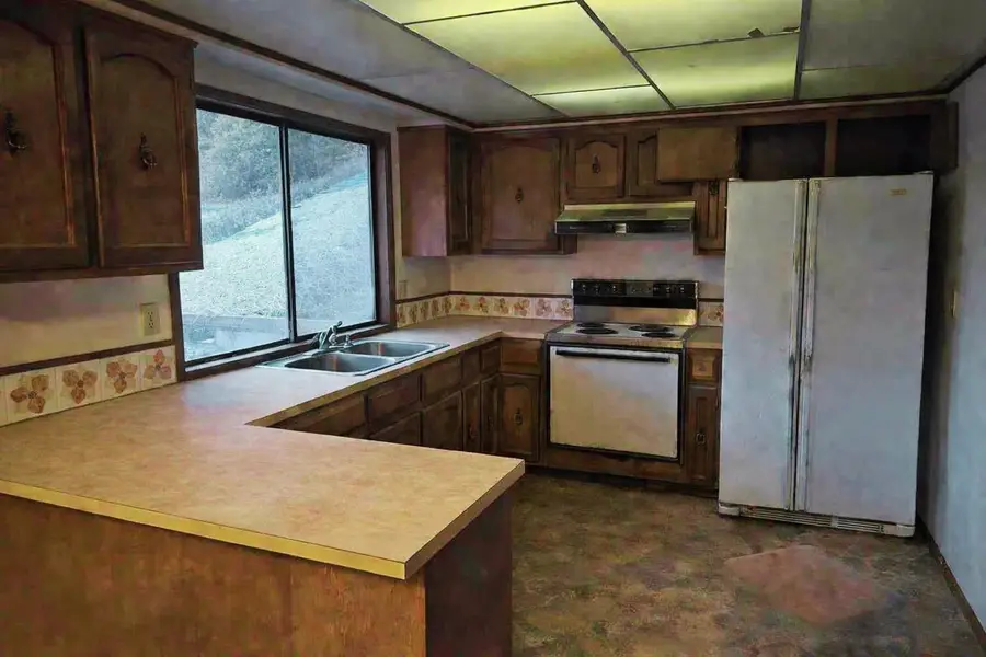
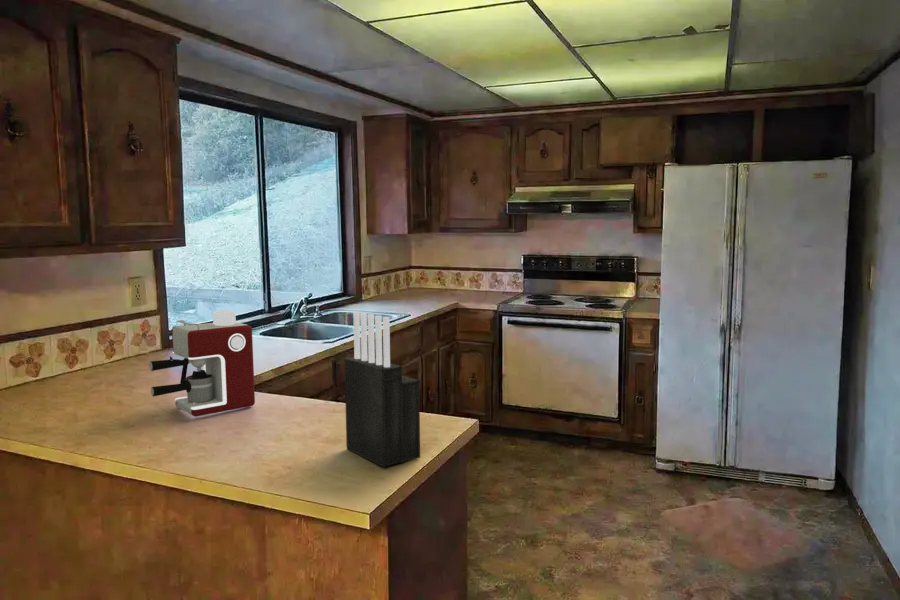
+ coffee maker [148,309,256,417]
+ knife block [343,311,421,468]
